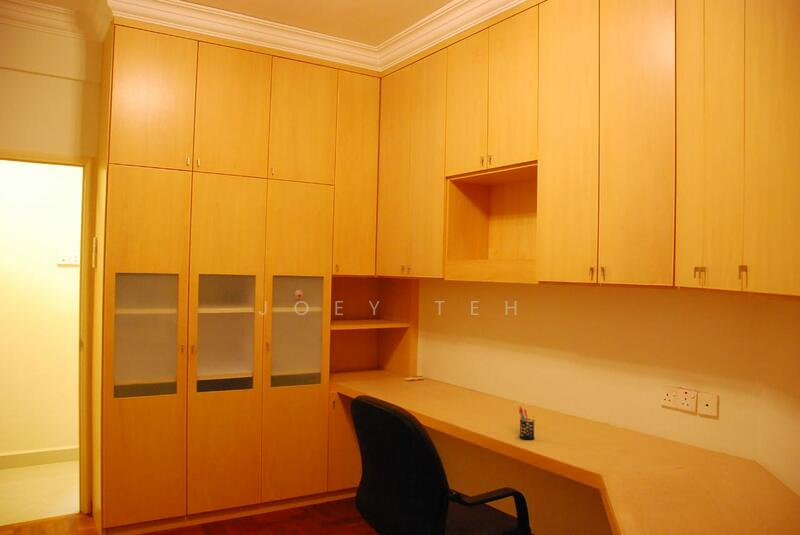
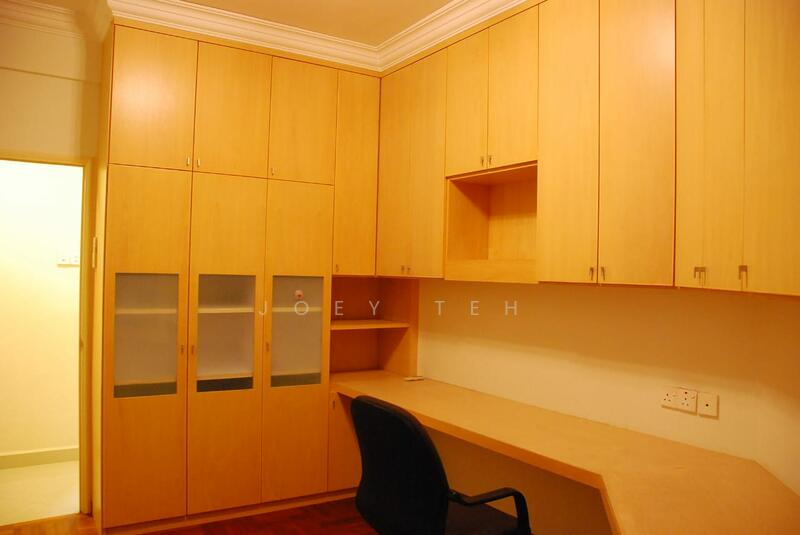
- pen holder [518,406,538,441]
